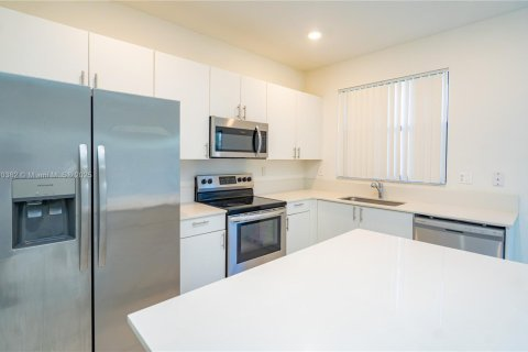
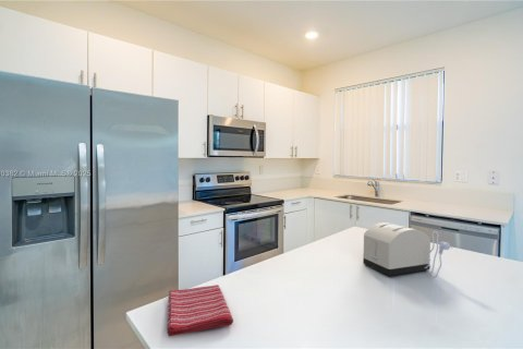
+ dish towel [166,284,234,337]
+ toaster [362,221,453,278]
